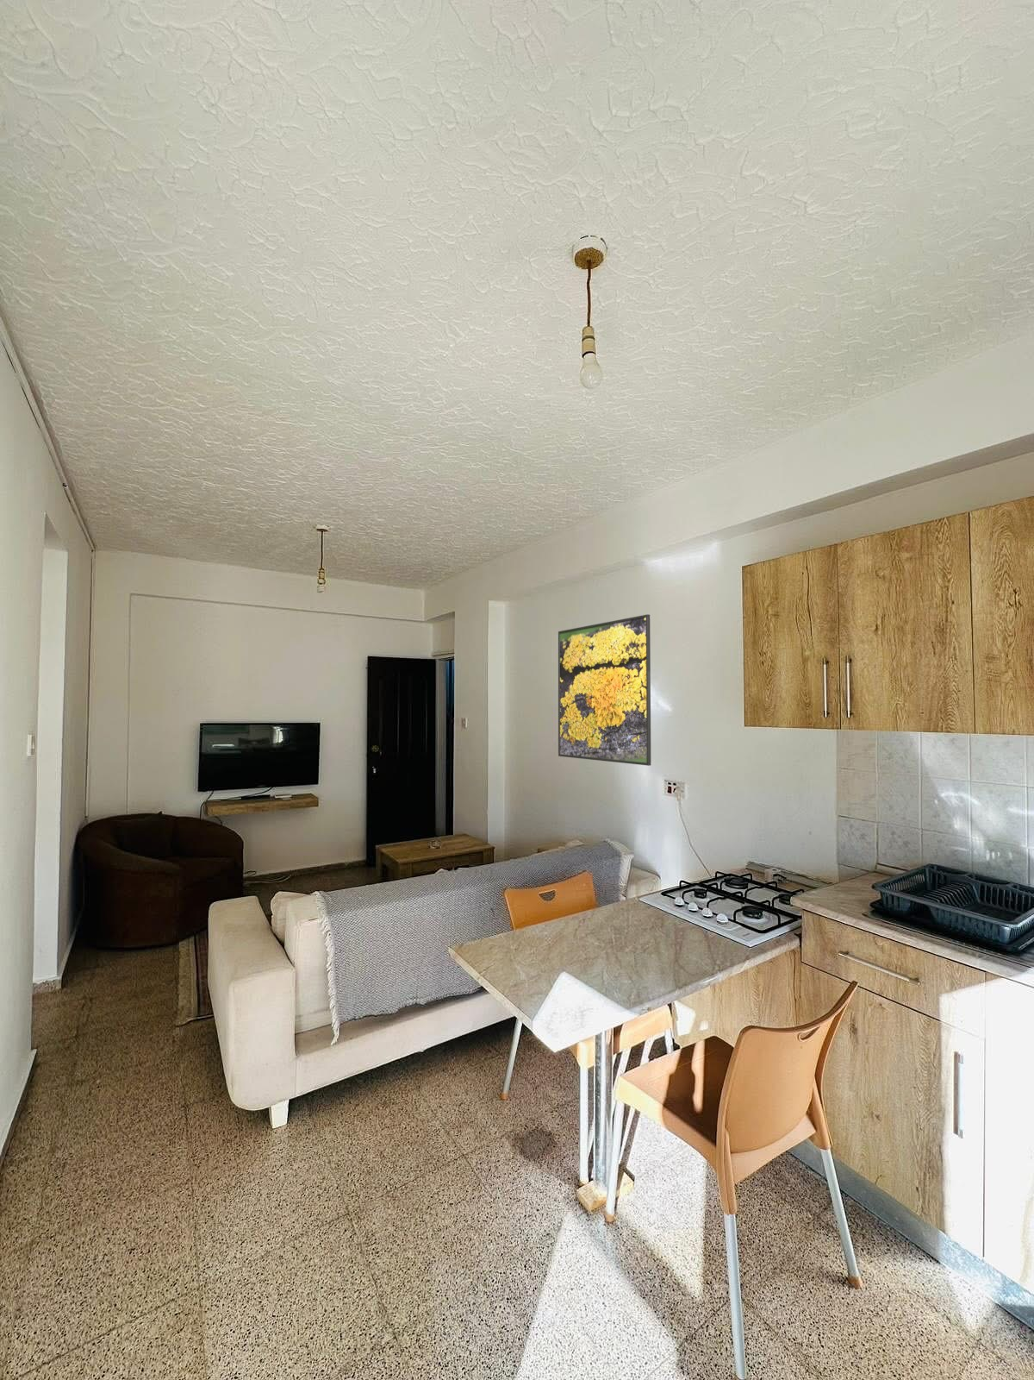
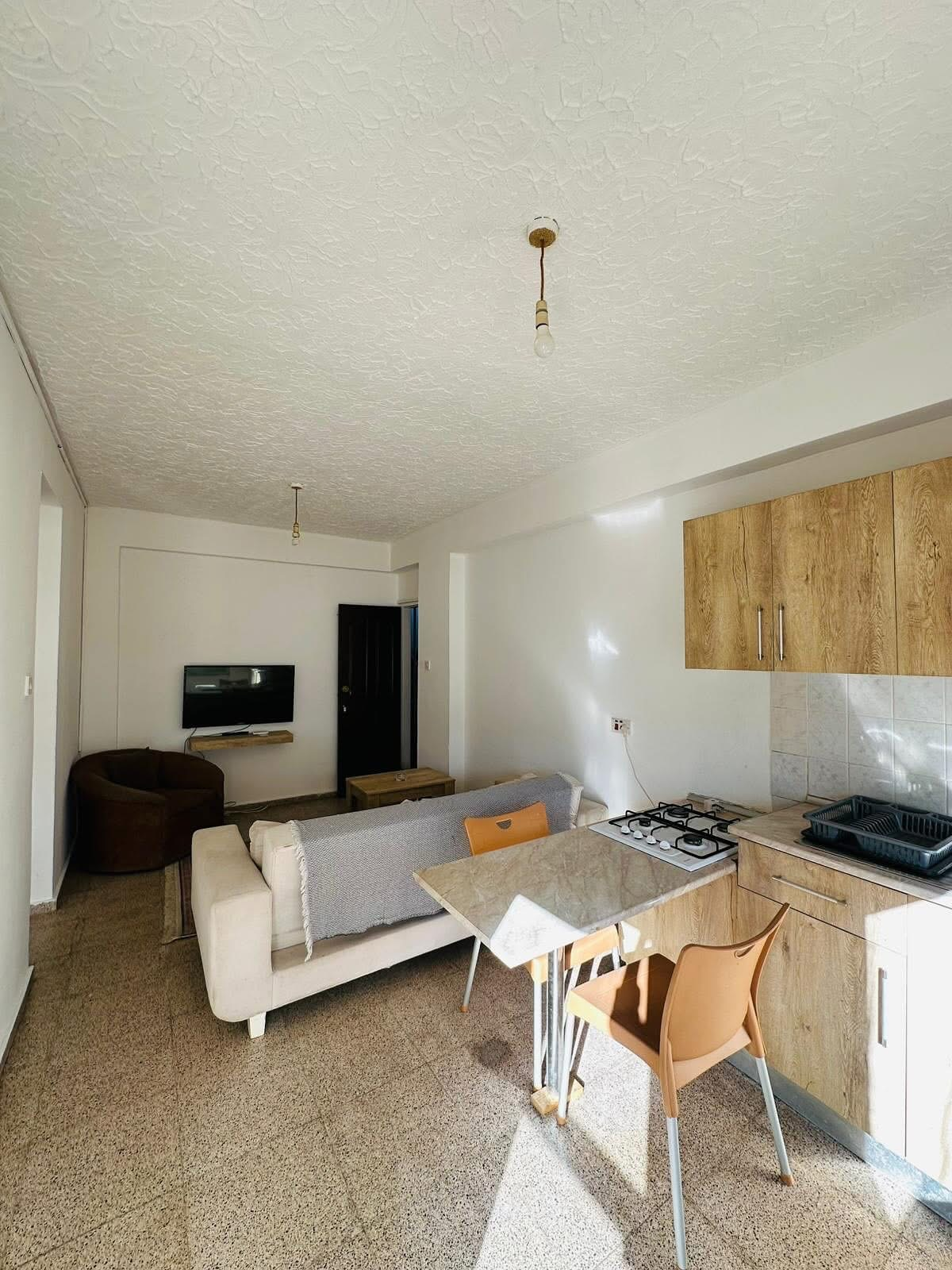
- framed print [557,613,653,767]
